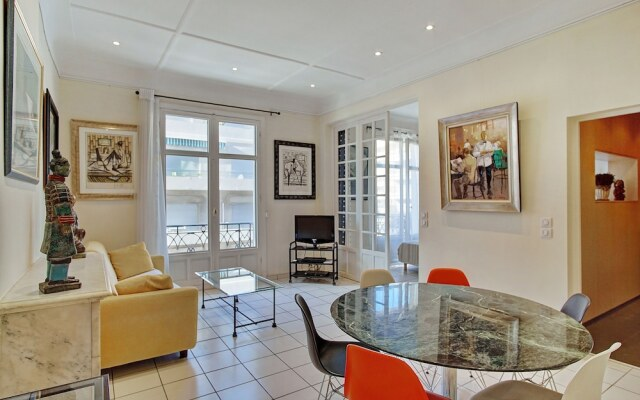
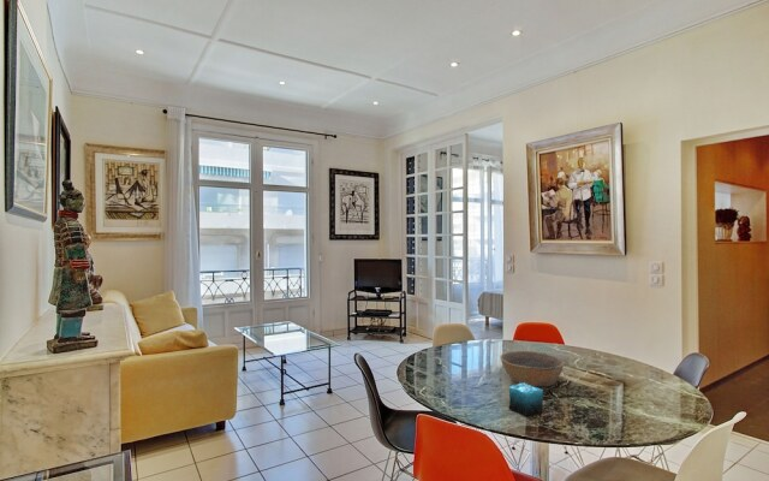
+ candle [508,384,544,417]
+ bowl [499,350,566,387]
